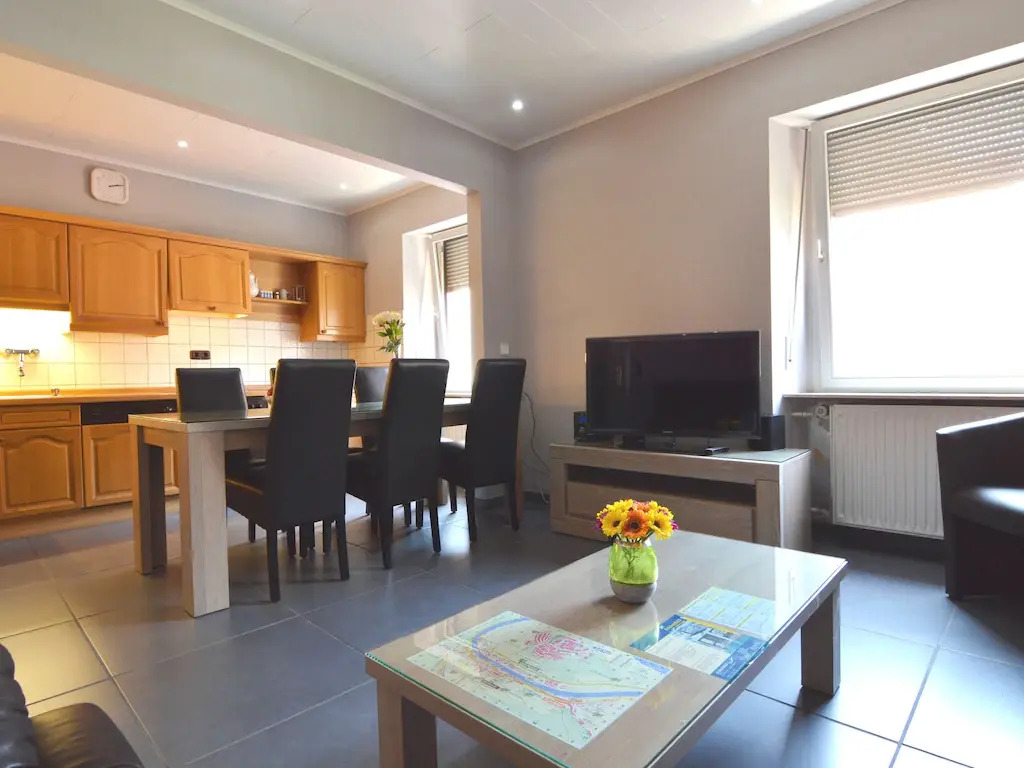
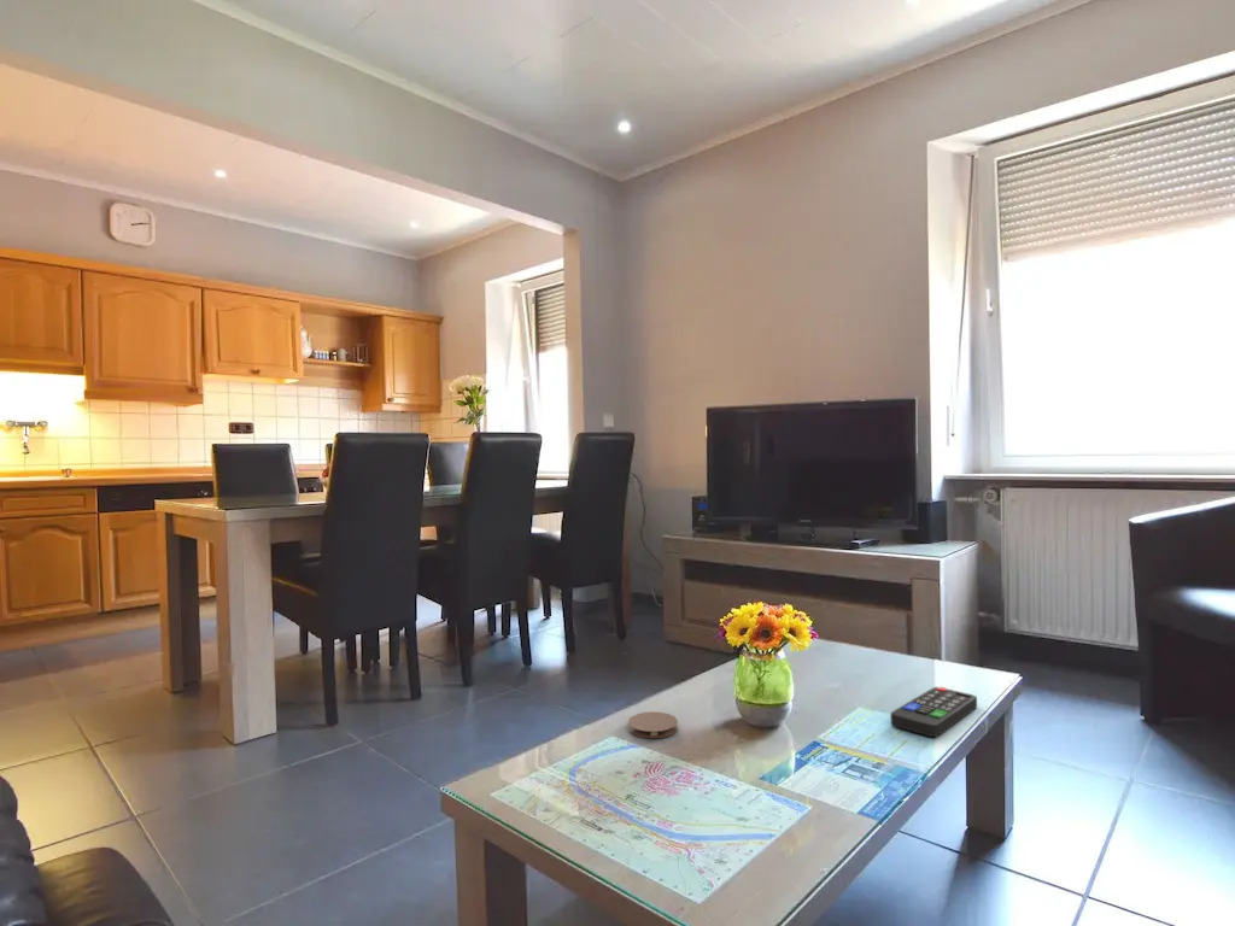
+ remote control [890,686,978,738]
+ coaster [627,710,679,739]
